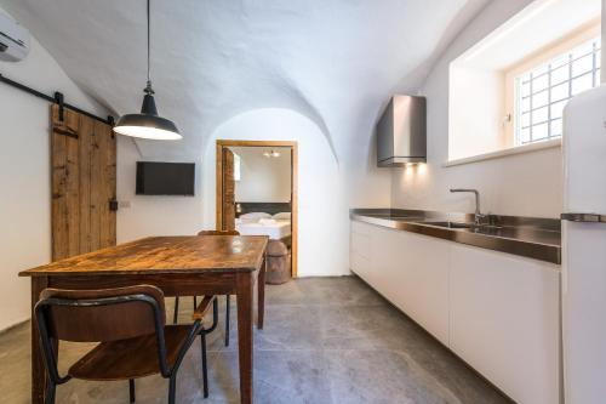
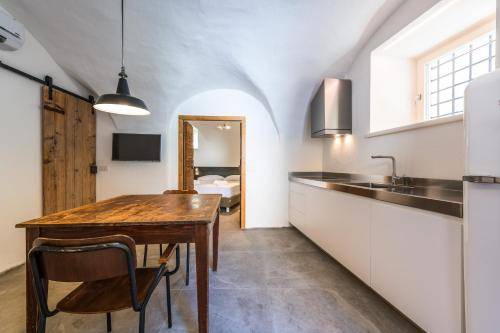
- trash can [264,239,288,286]
